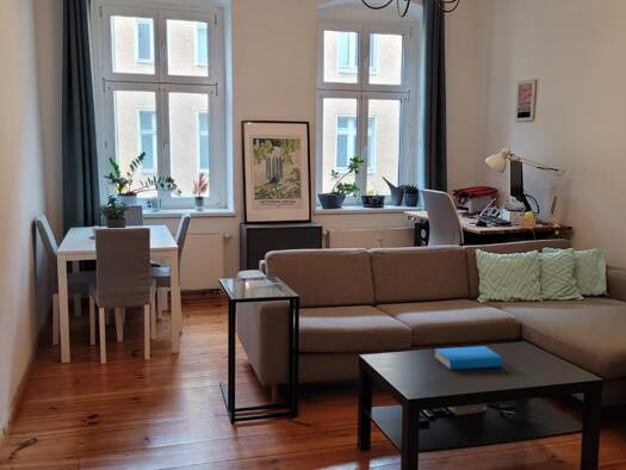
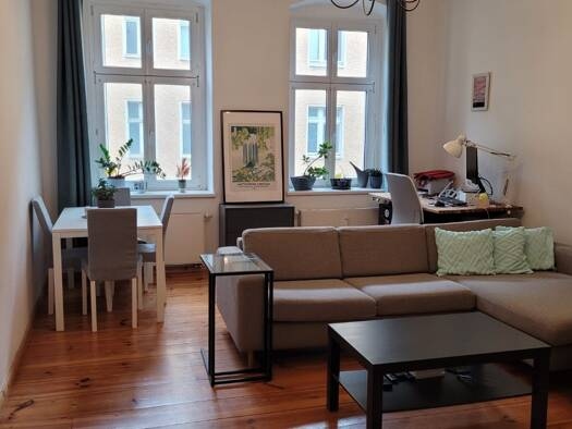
- book [434,345,504,370]
